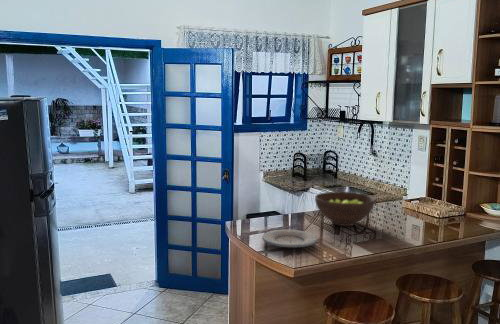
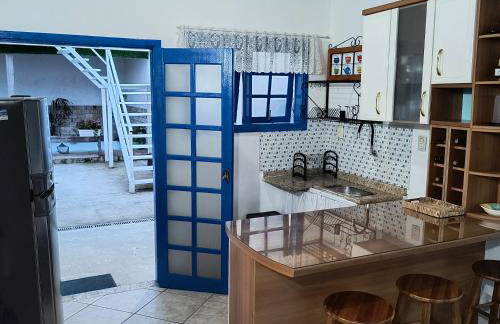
- fruit bowl [314,191,376,227]
- plate [261,229,318,249]
